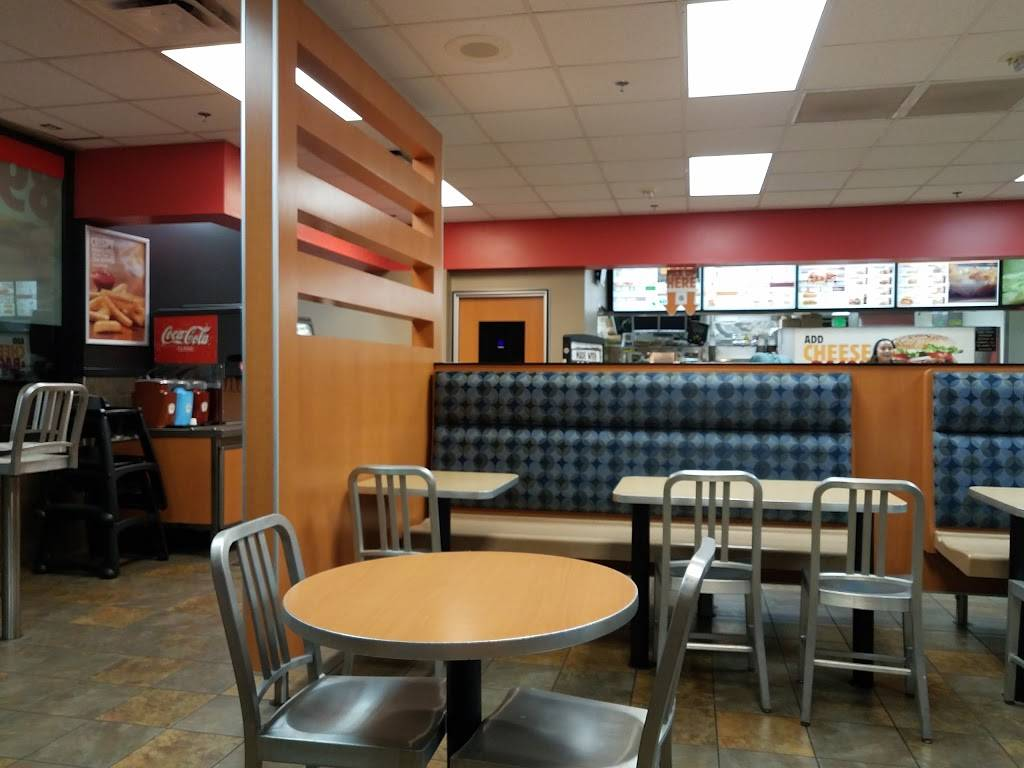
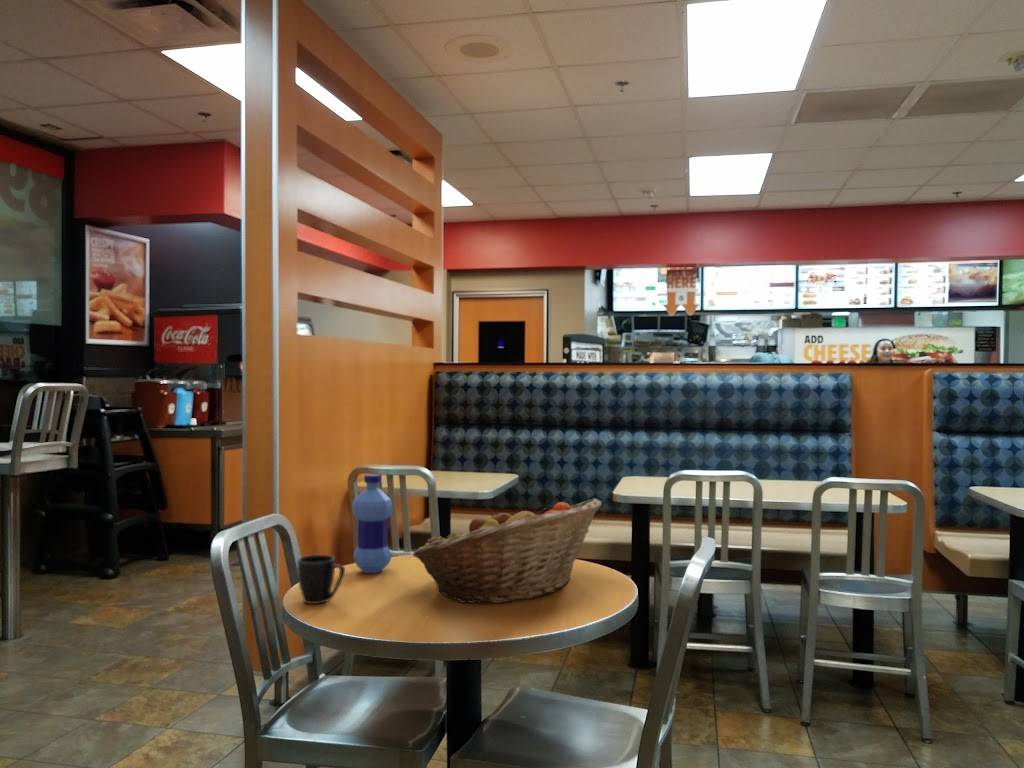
+ fruit basket [411,497,602,604]
+ water bottle [351,473,394,574]
+ mug [297,554,346,605]
